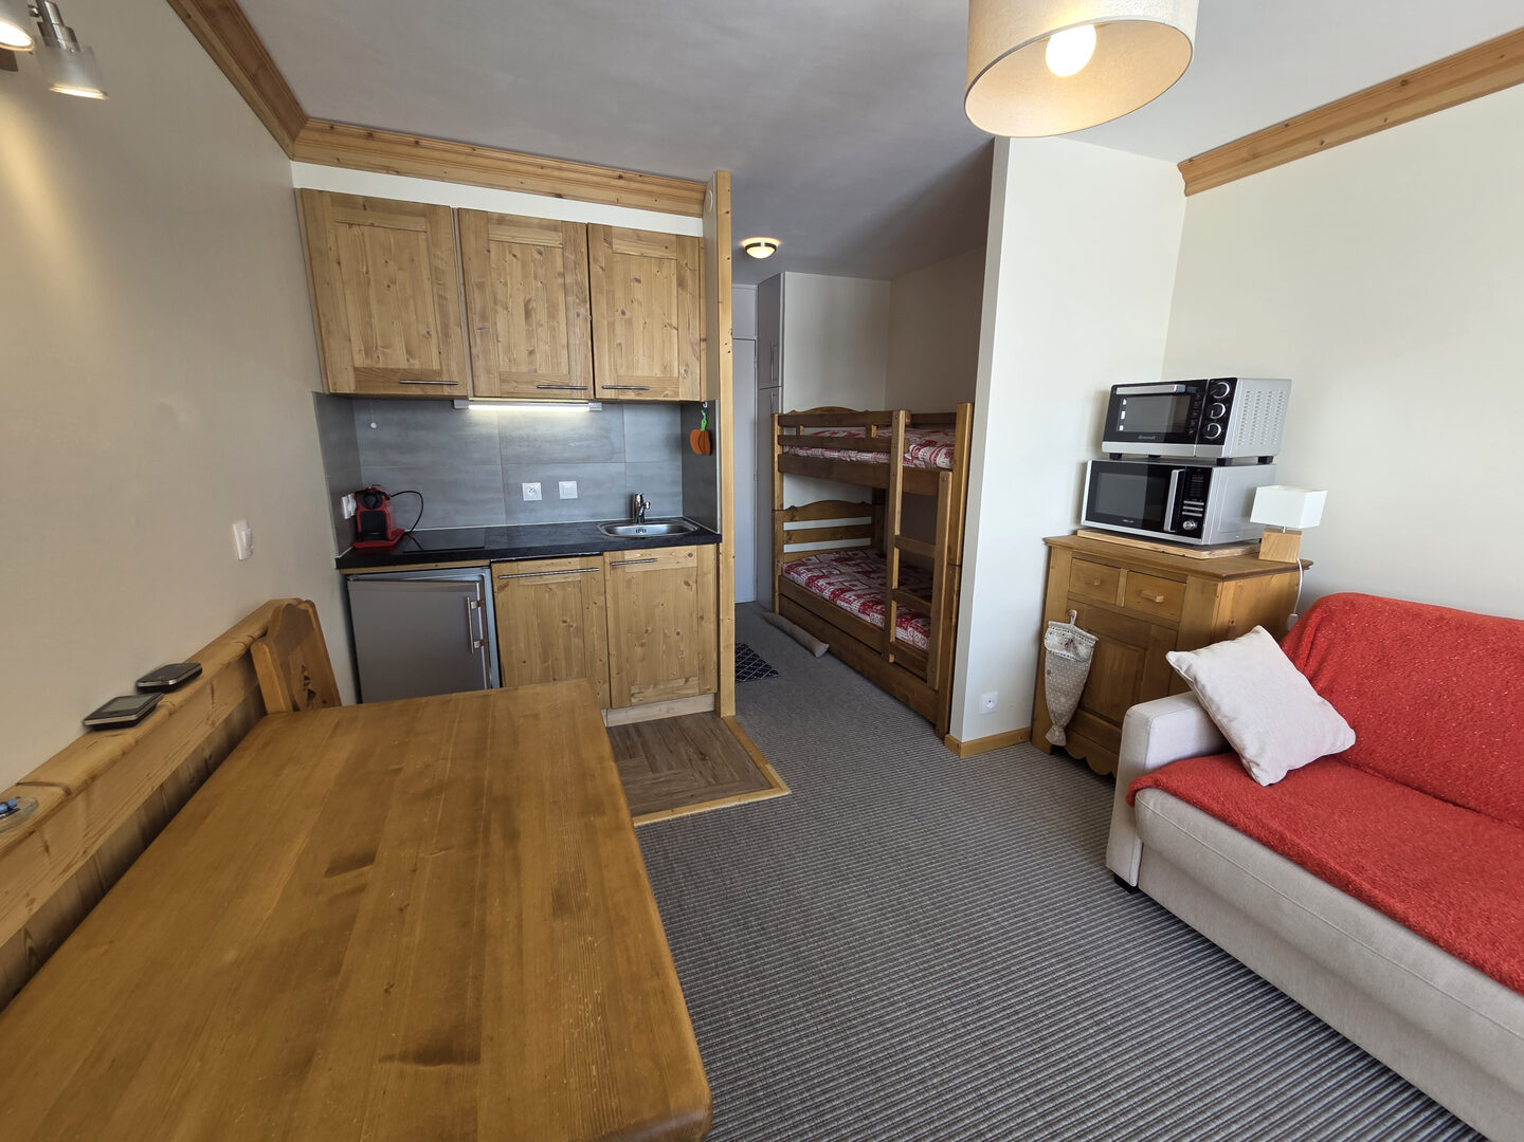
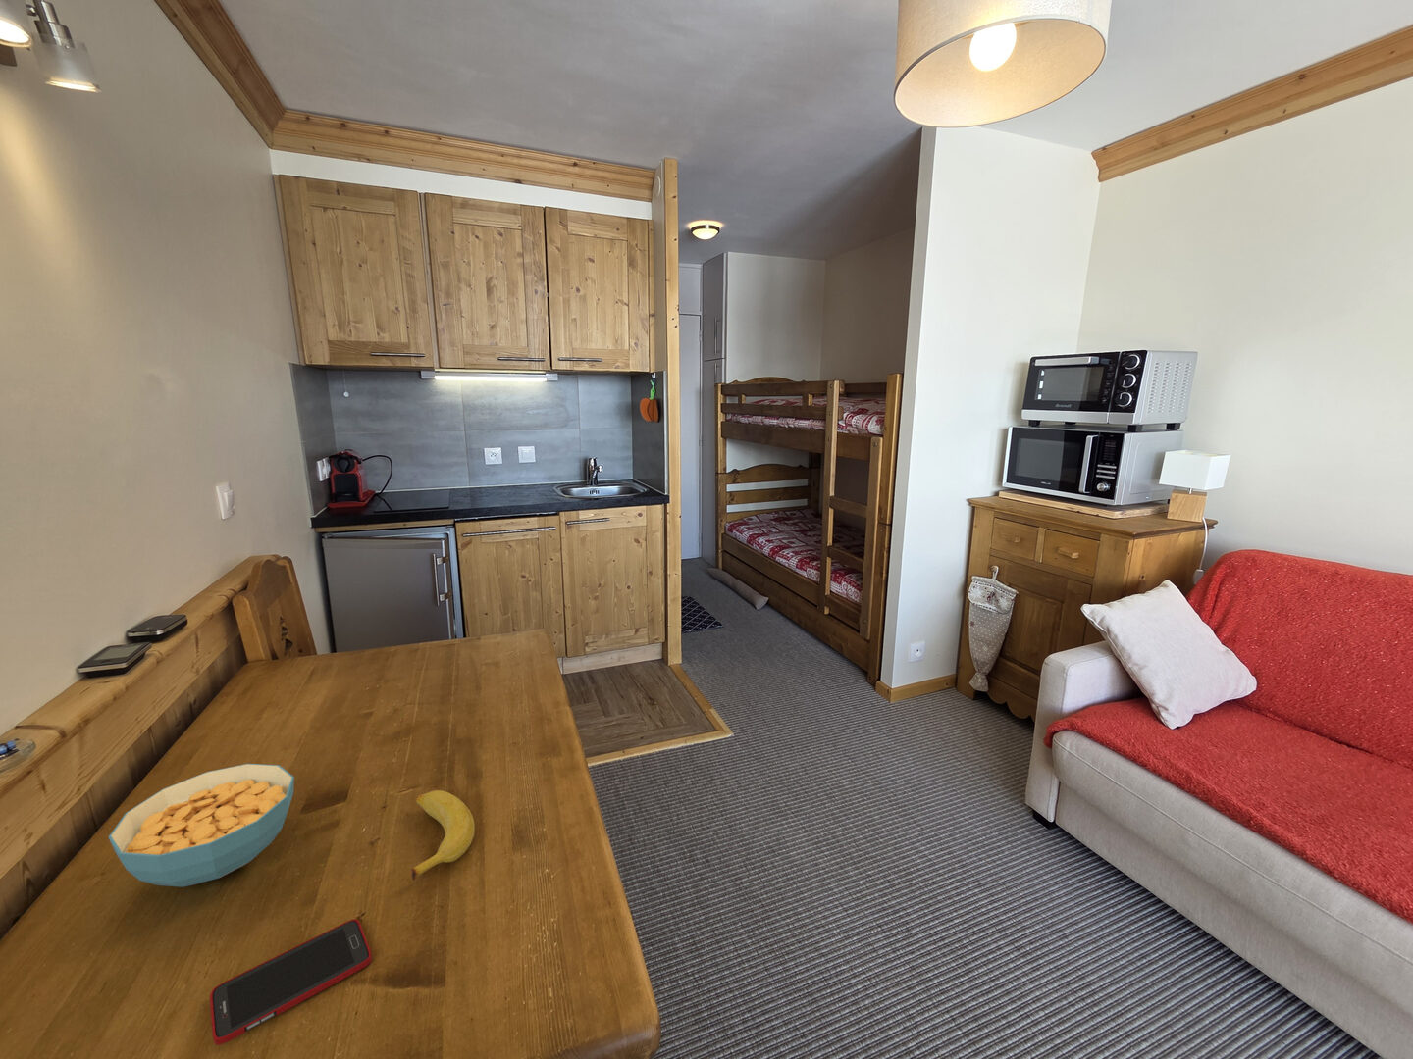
+ cereal bowl [108,763,295,889]
+ banana [411,790,476,881]
+ cell phone [209,918,373,1047]
